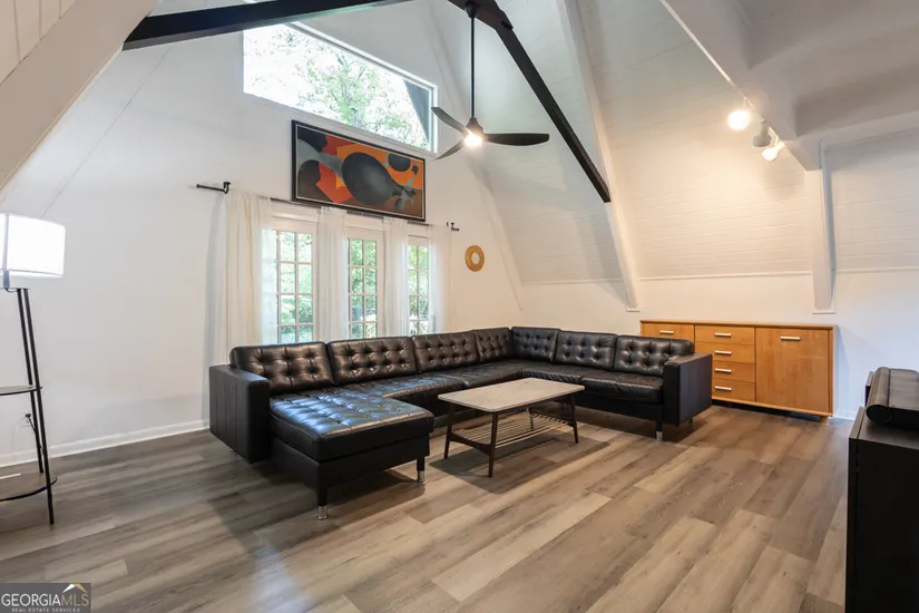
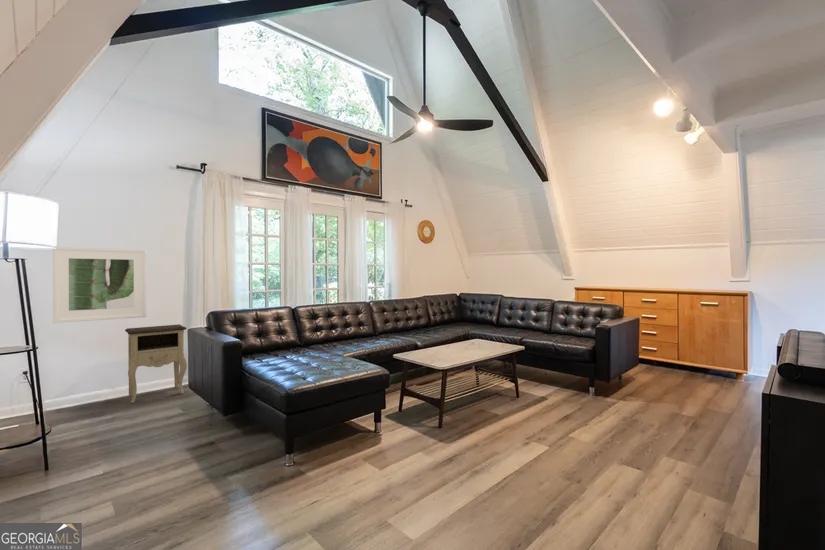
+ nightstand [124,323,188,404]
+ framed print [52,246,148,324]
